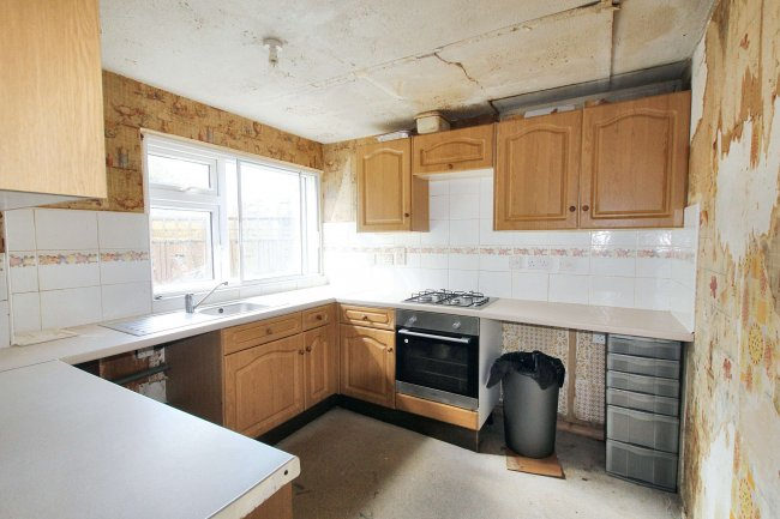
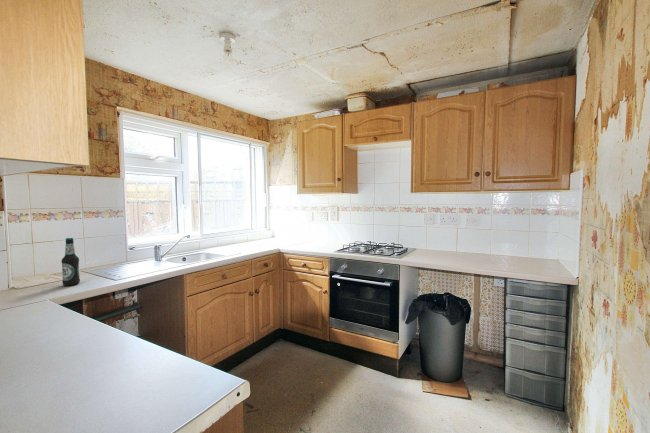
+ bottle [60,237,81,287]
